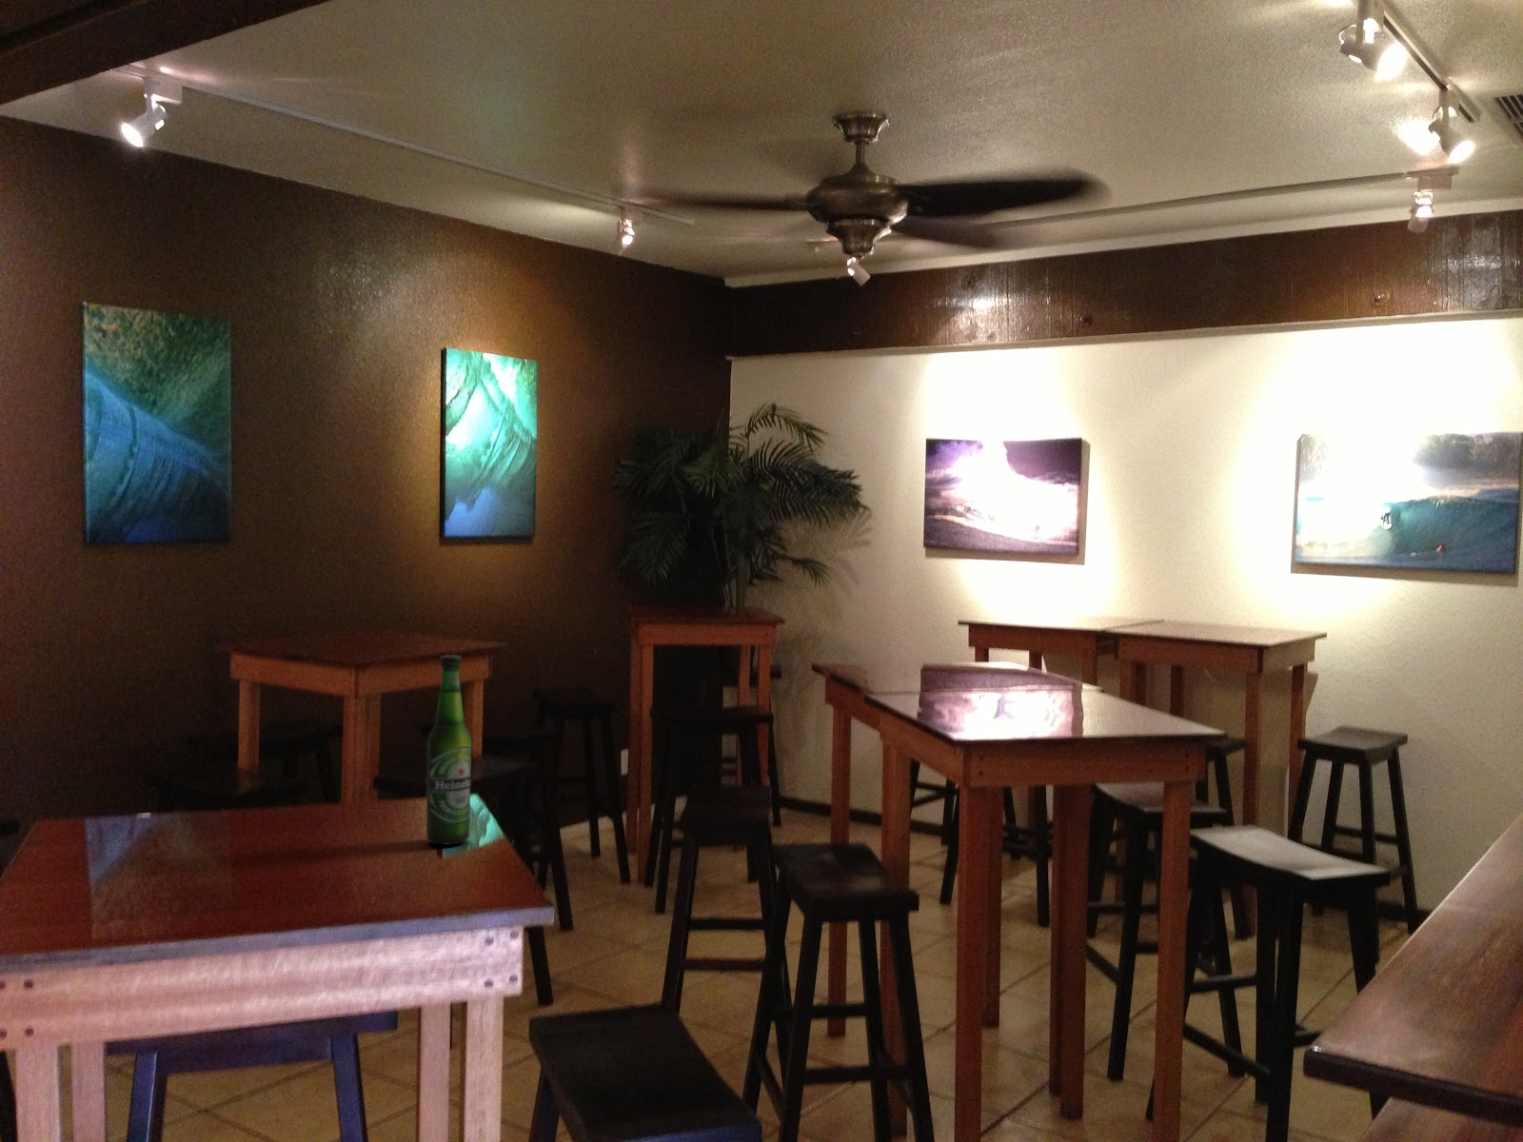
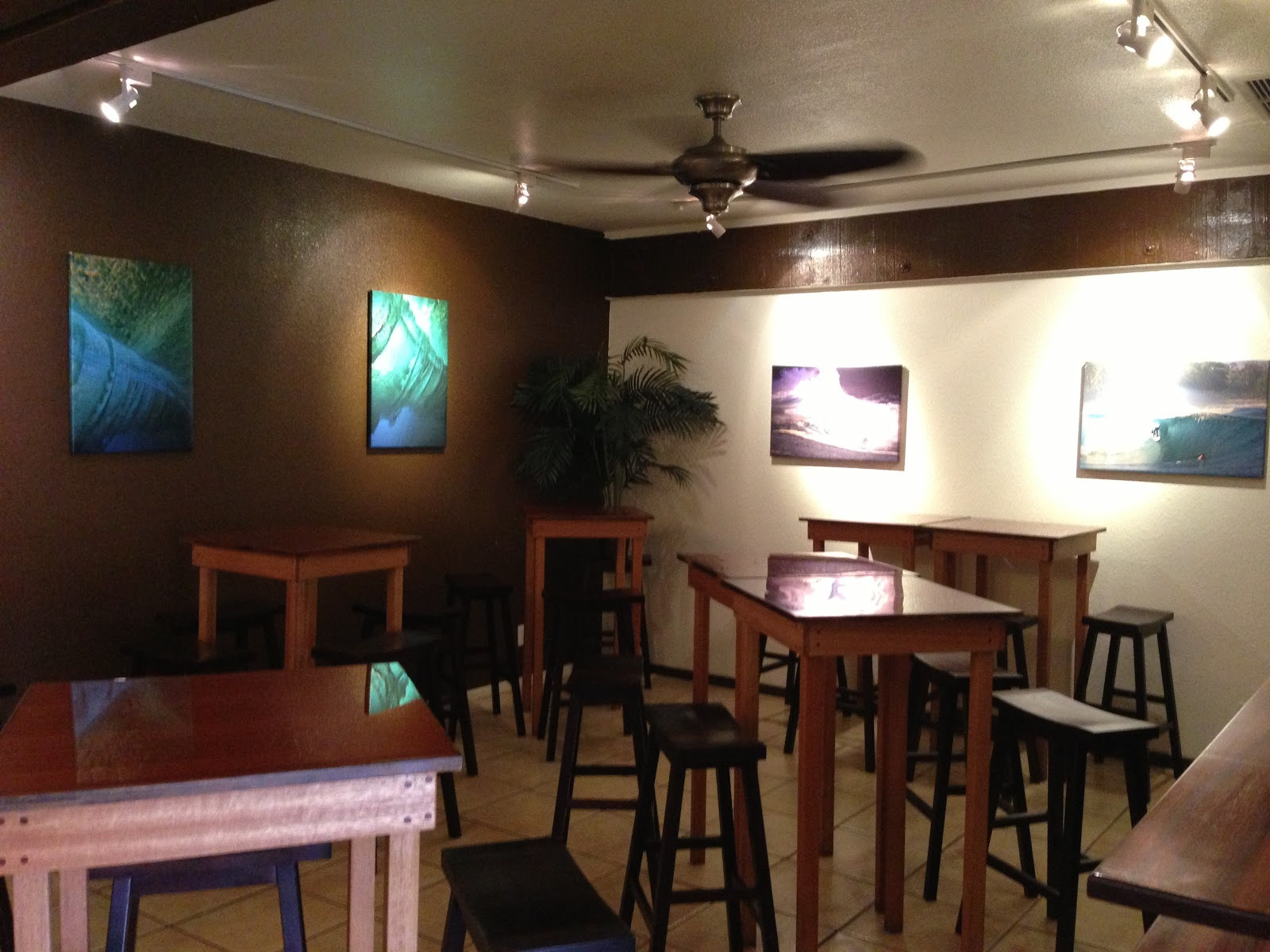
- beer bottle [426,654,472,846]
